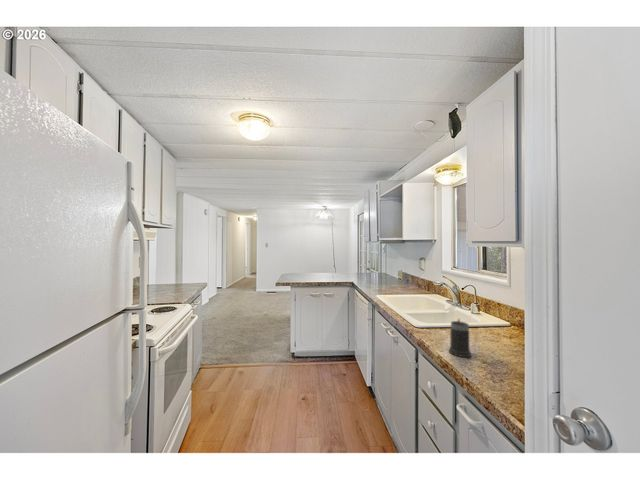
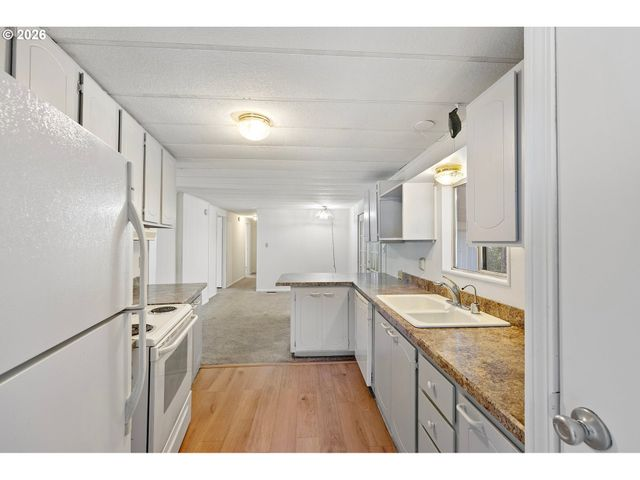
- mug [448,318,472,358]
